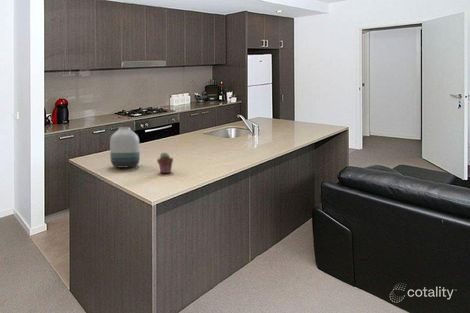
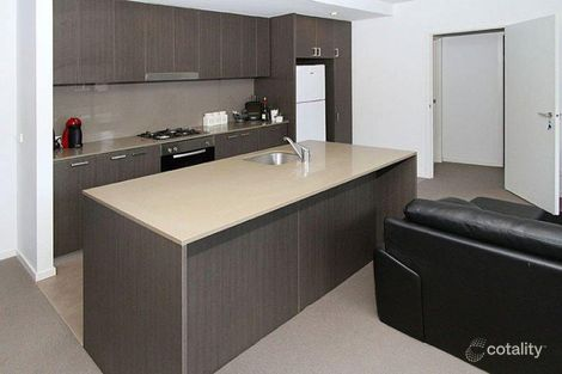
- potted succulent [156,152,174,174]
- vase [109,126,141,169]
